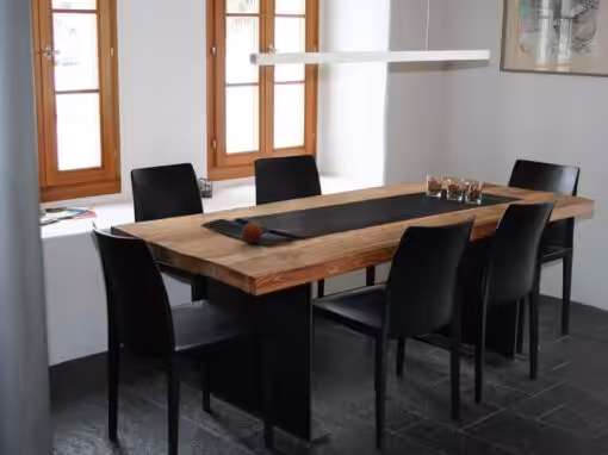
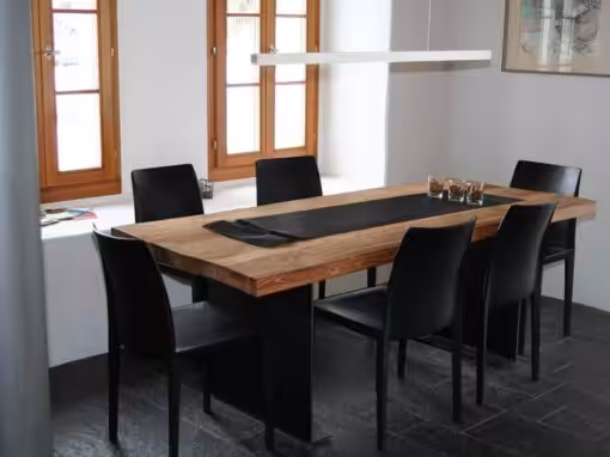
- fruit [241,220,263,244]
